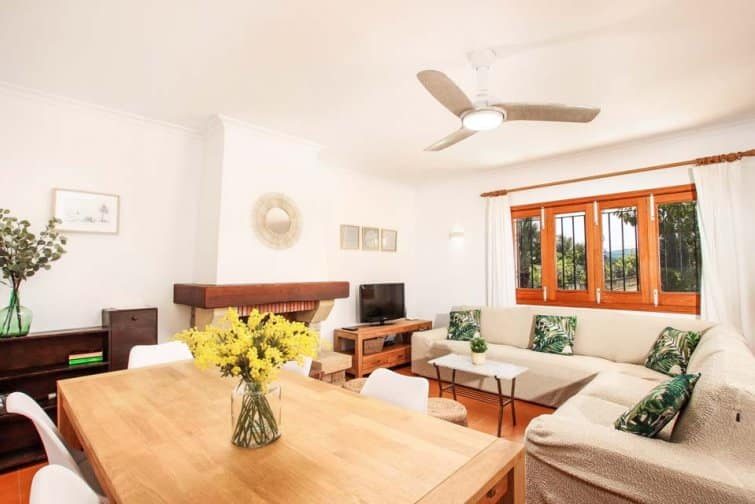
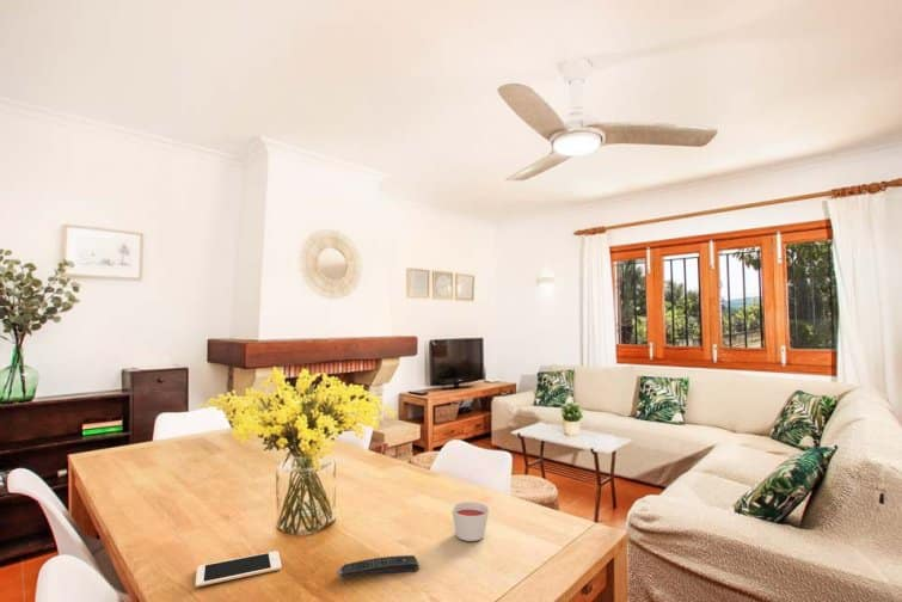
+ remote control [336,554,419,578]
+ candle [452,500,490,542]
+ cell phone [194,549,283,588]
